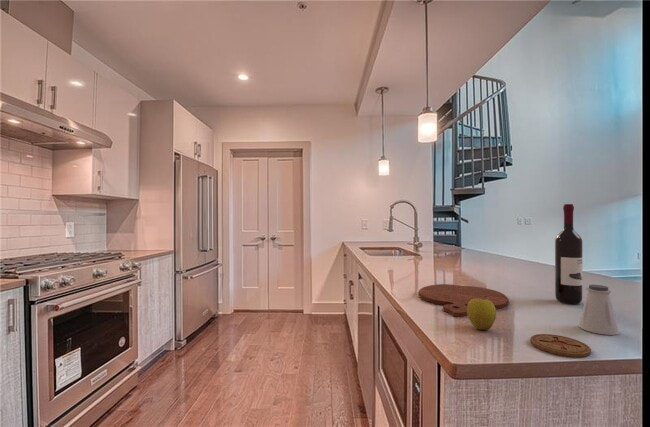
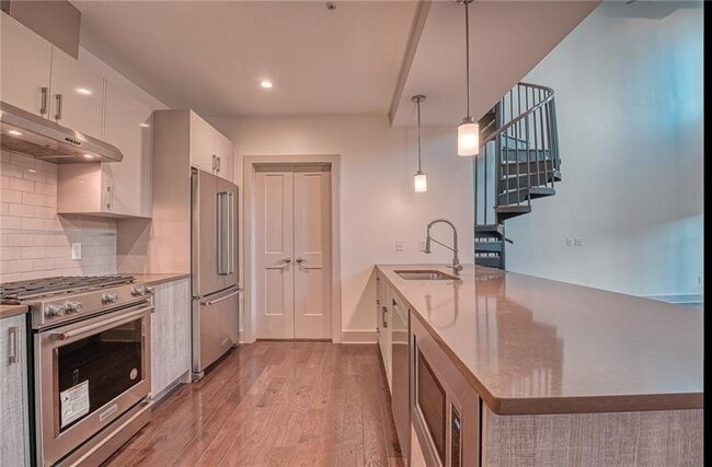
- saltshaker [578,284,620,336]
- apple [467,296,497,331]
- cutting board [417,283,509,318]
- coaster [529,333,592,358]
- wine bottle [554,203,583,305]
